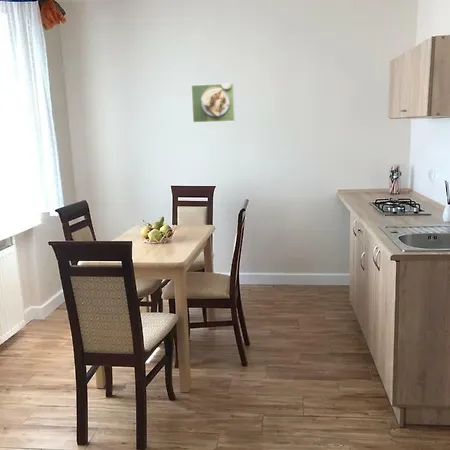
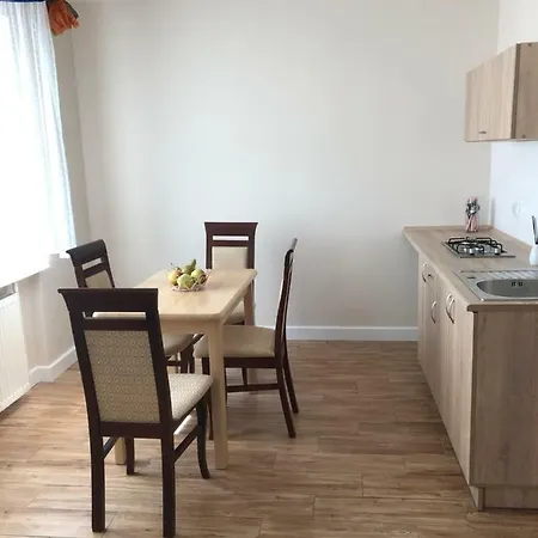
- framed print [190,82,236,124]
